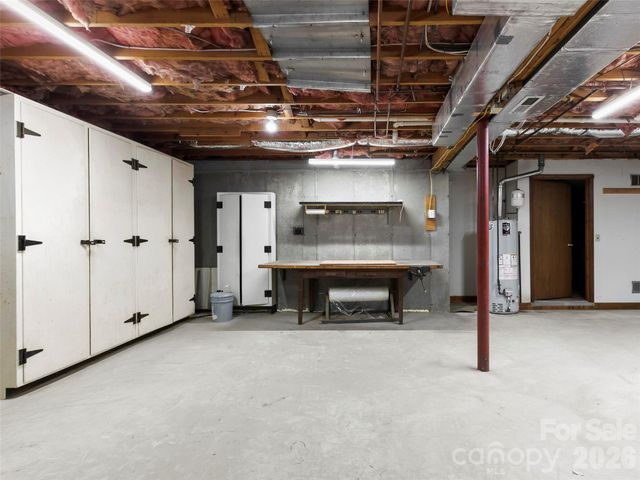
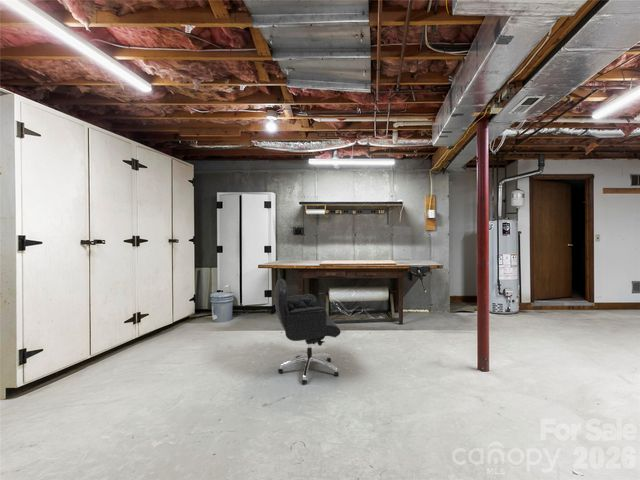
+ office chair [273,278,342,386]
